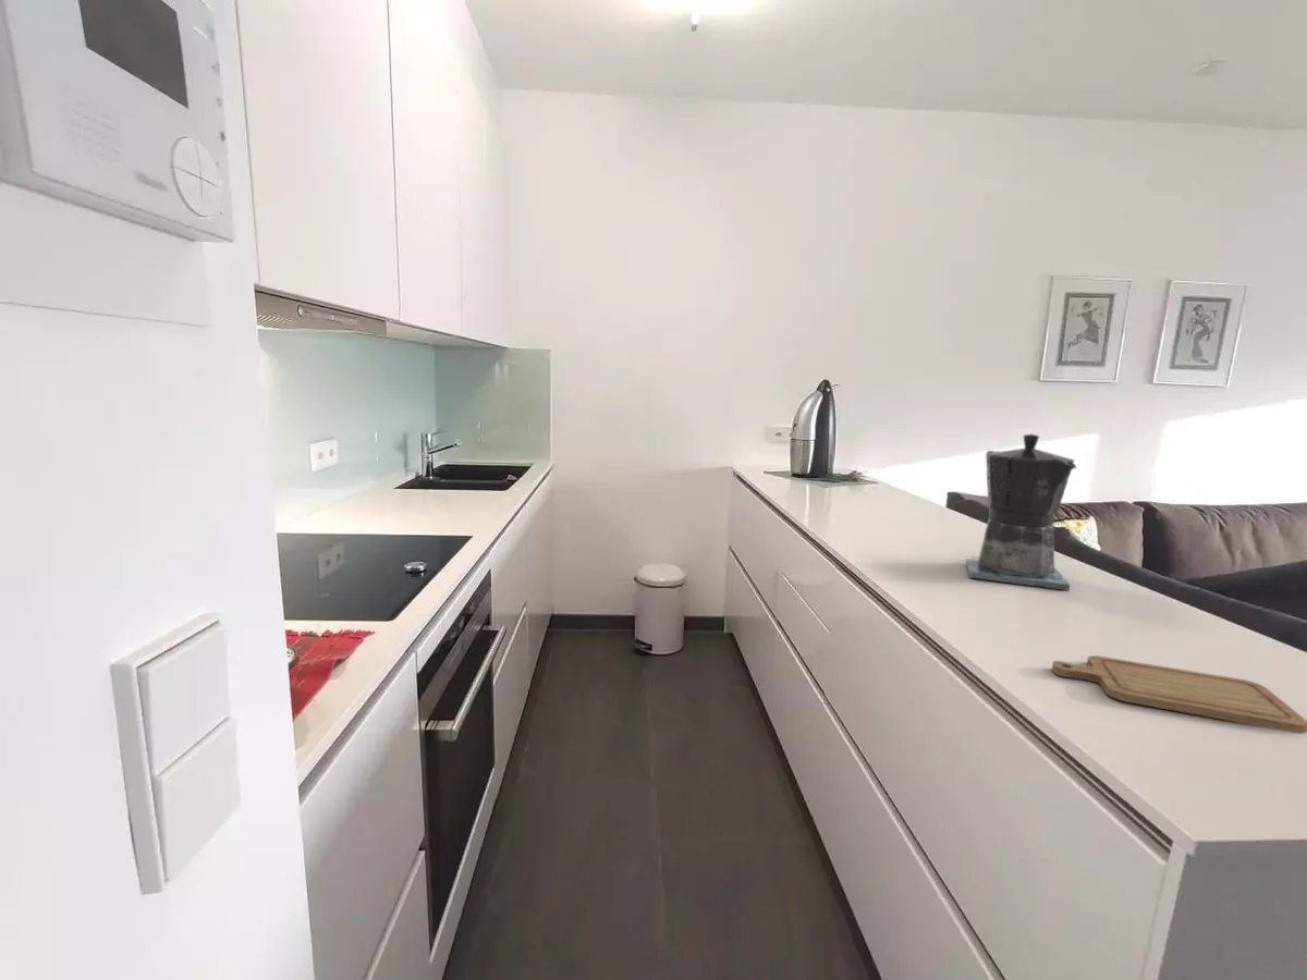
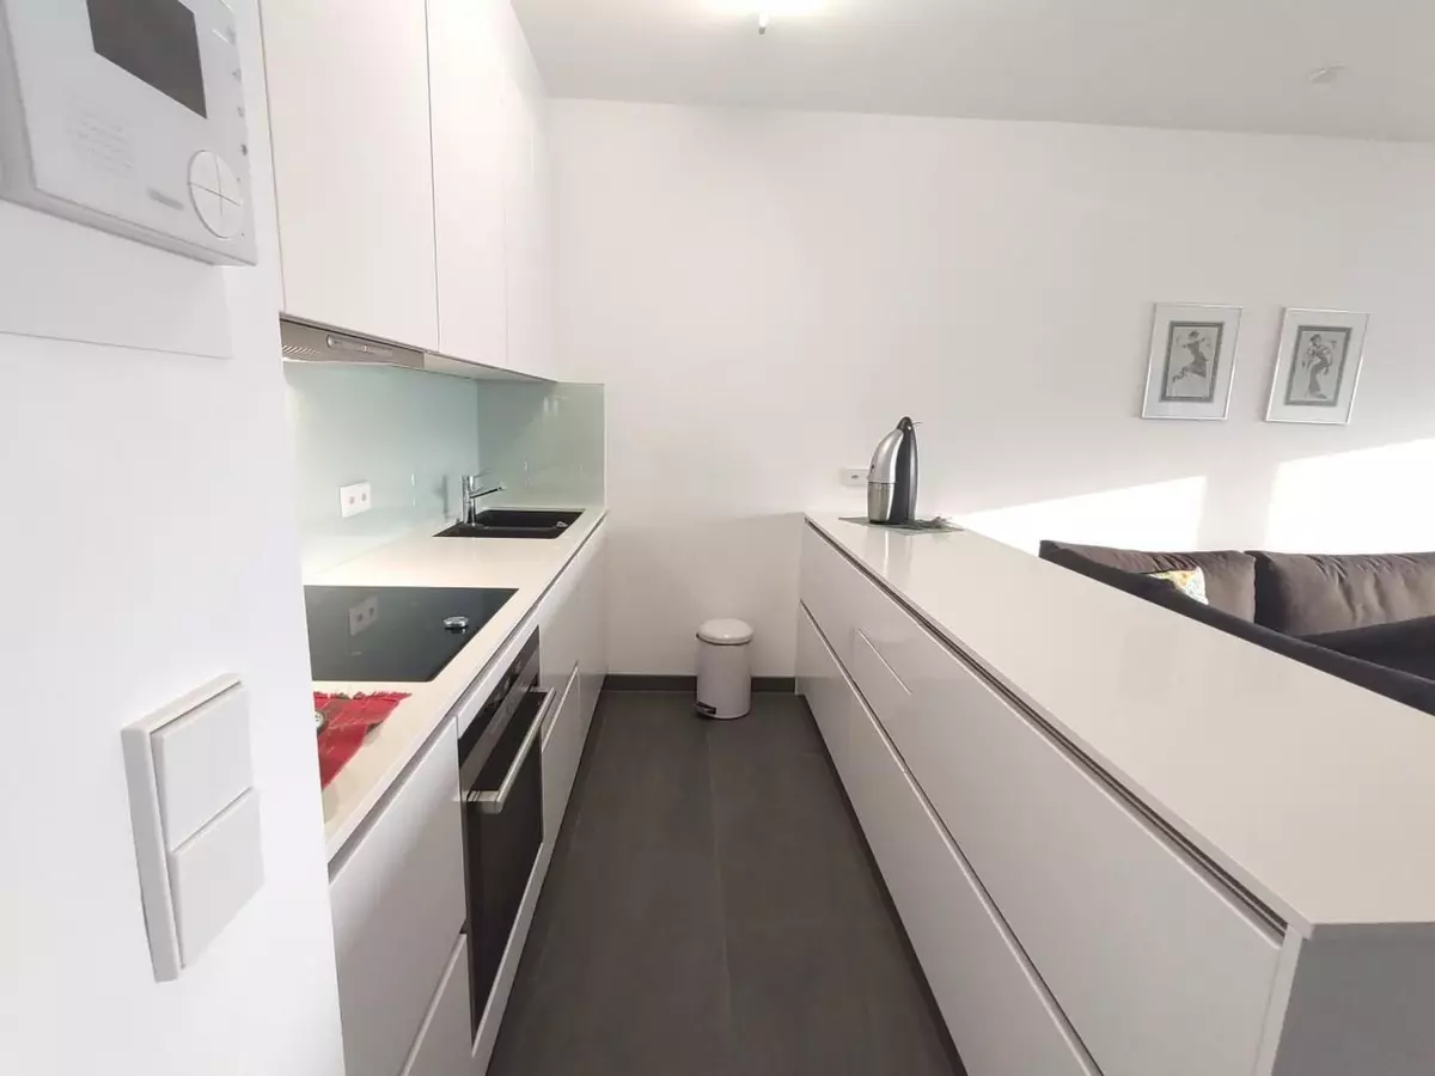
- chopping board [1051,654,1307,735]
- coffee maker [964,433,1077,591]
